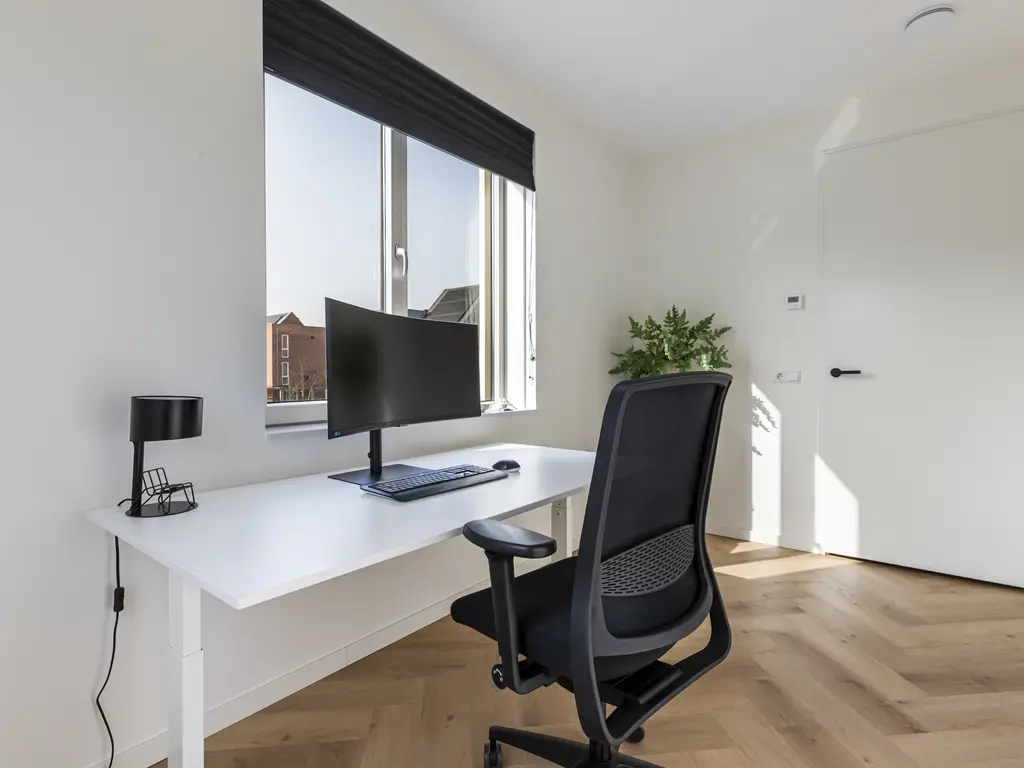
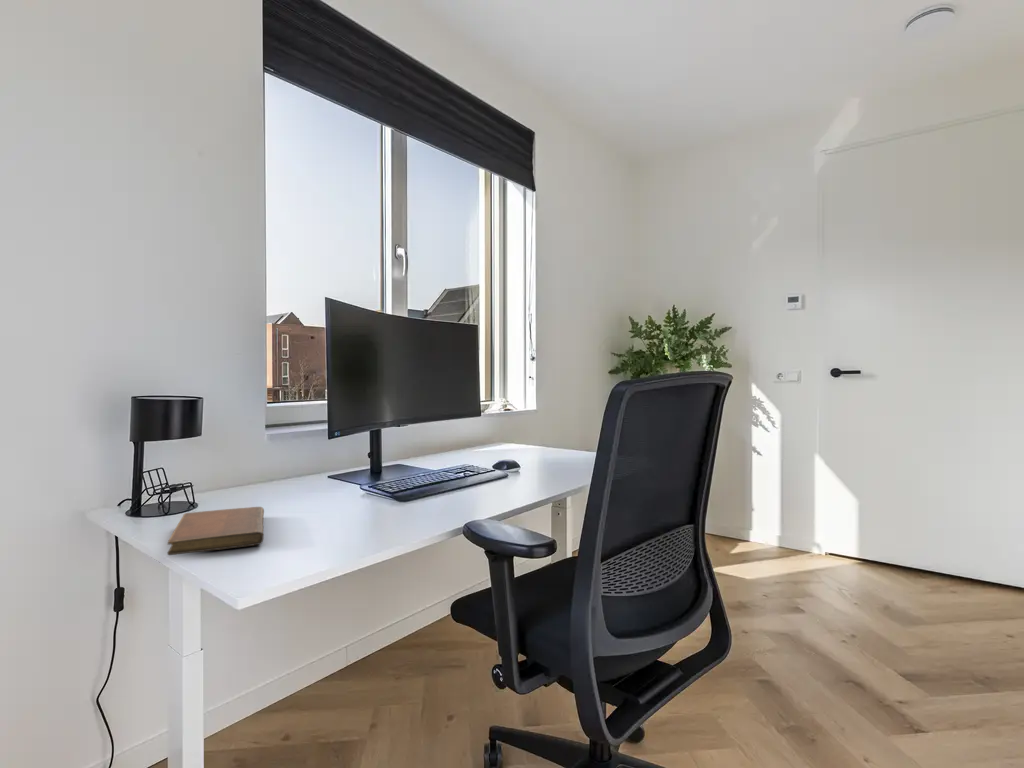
+ notebook [166,506,265,556]
